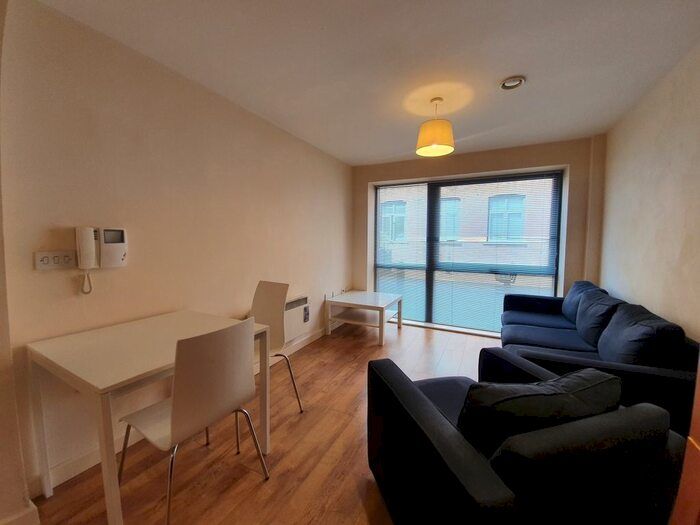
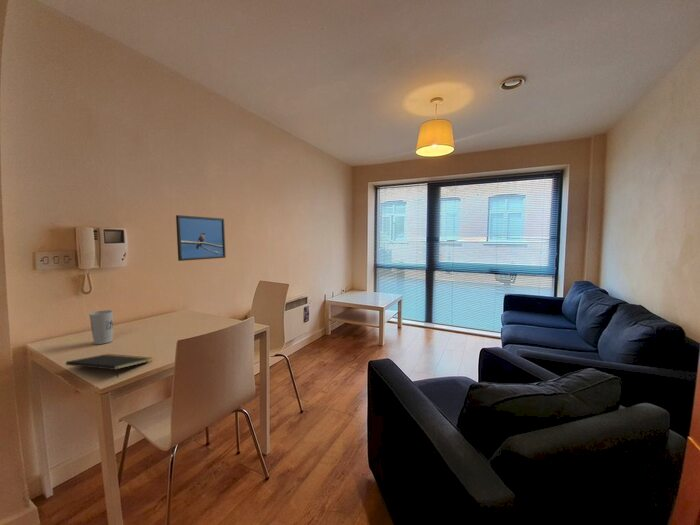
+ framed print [175,214,227,262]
+ cup [88,309,114,345]
+ notepad [65,353,153,379]
